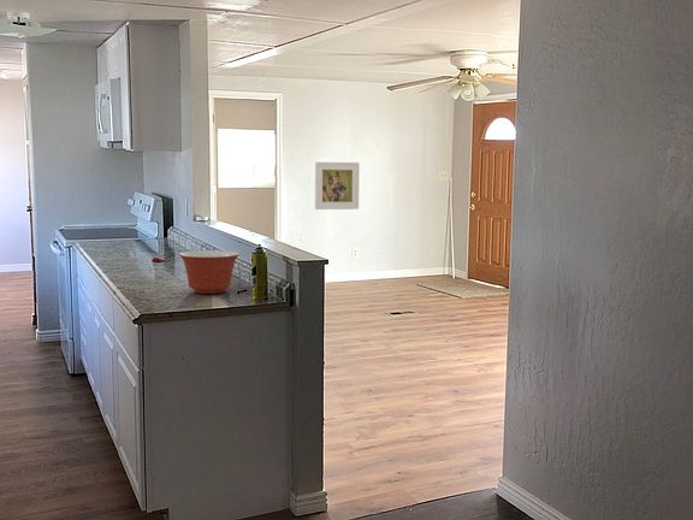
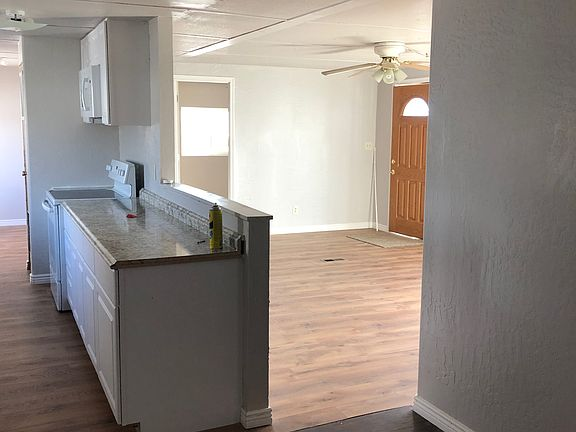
- mixing bowl [178,249,241,295]
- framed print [314,161,361,211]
